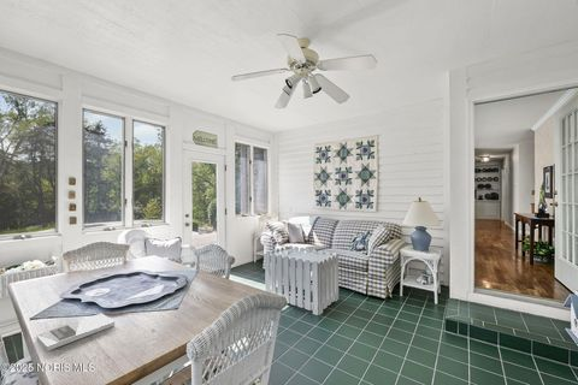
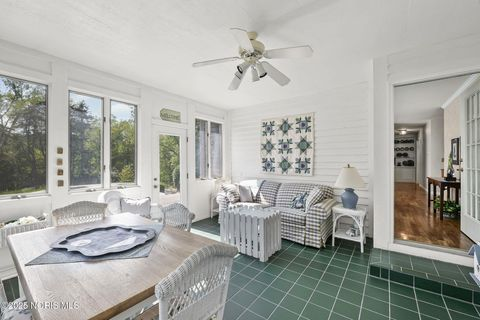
- book [35,313,116,353]
